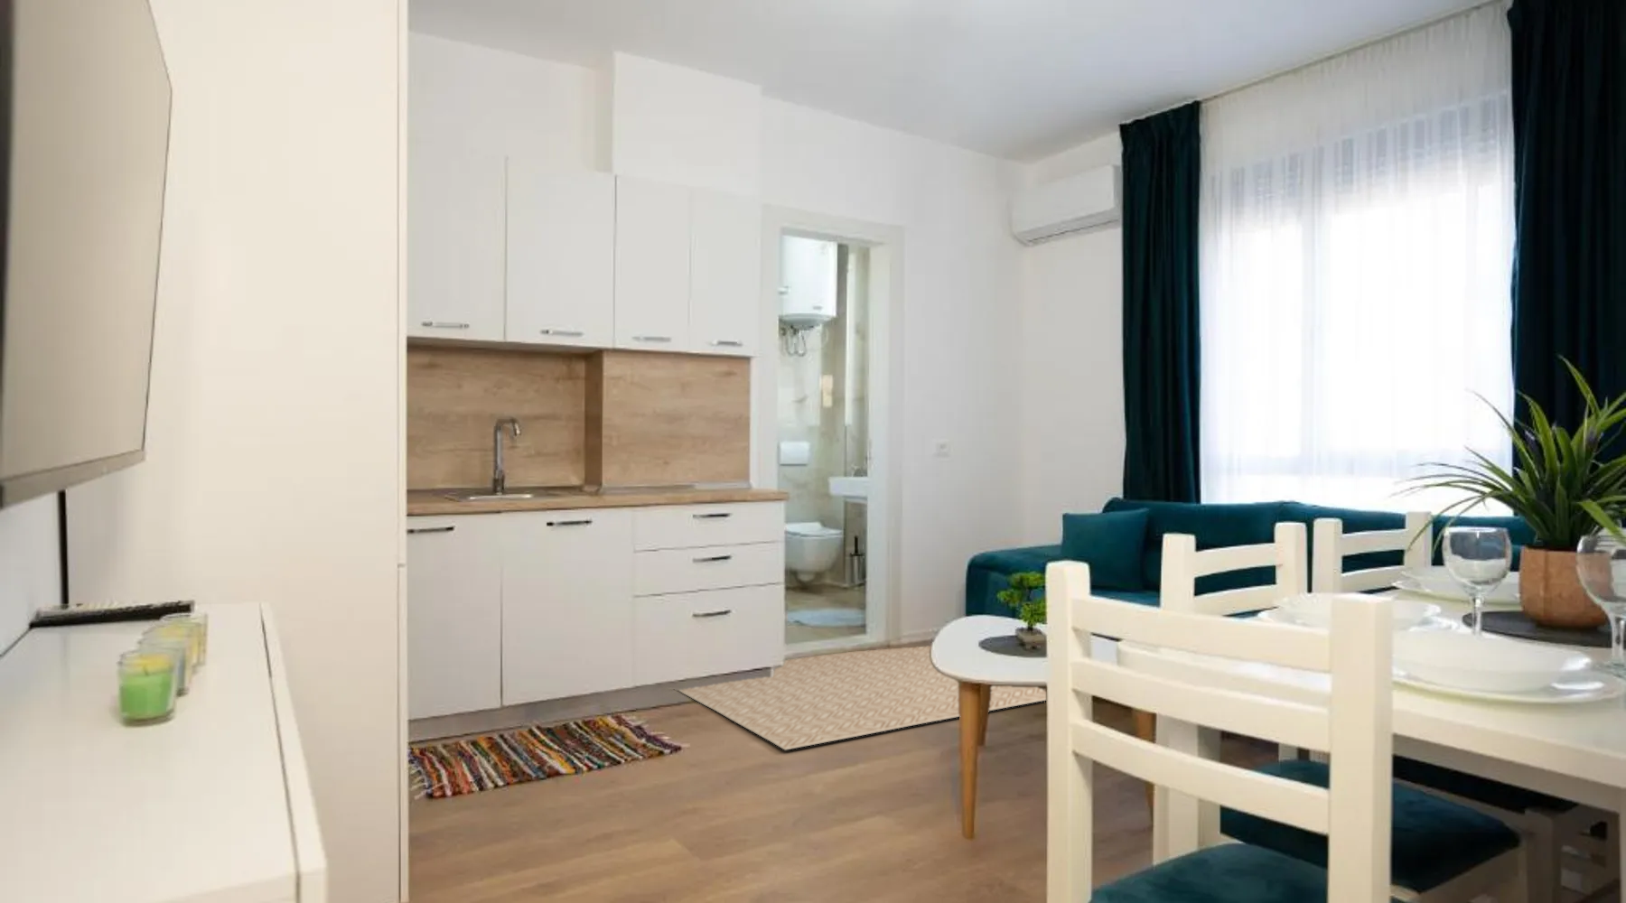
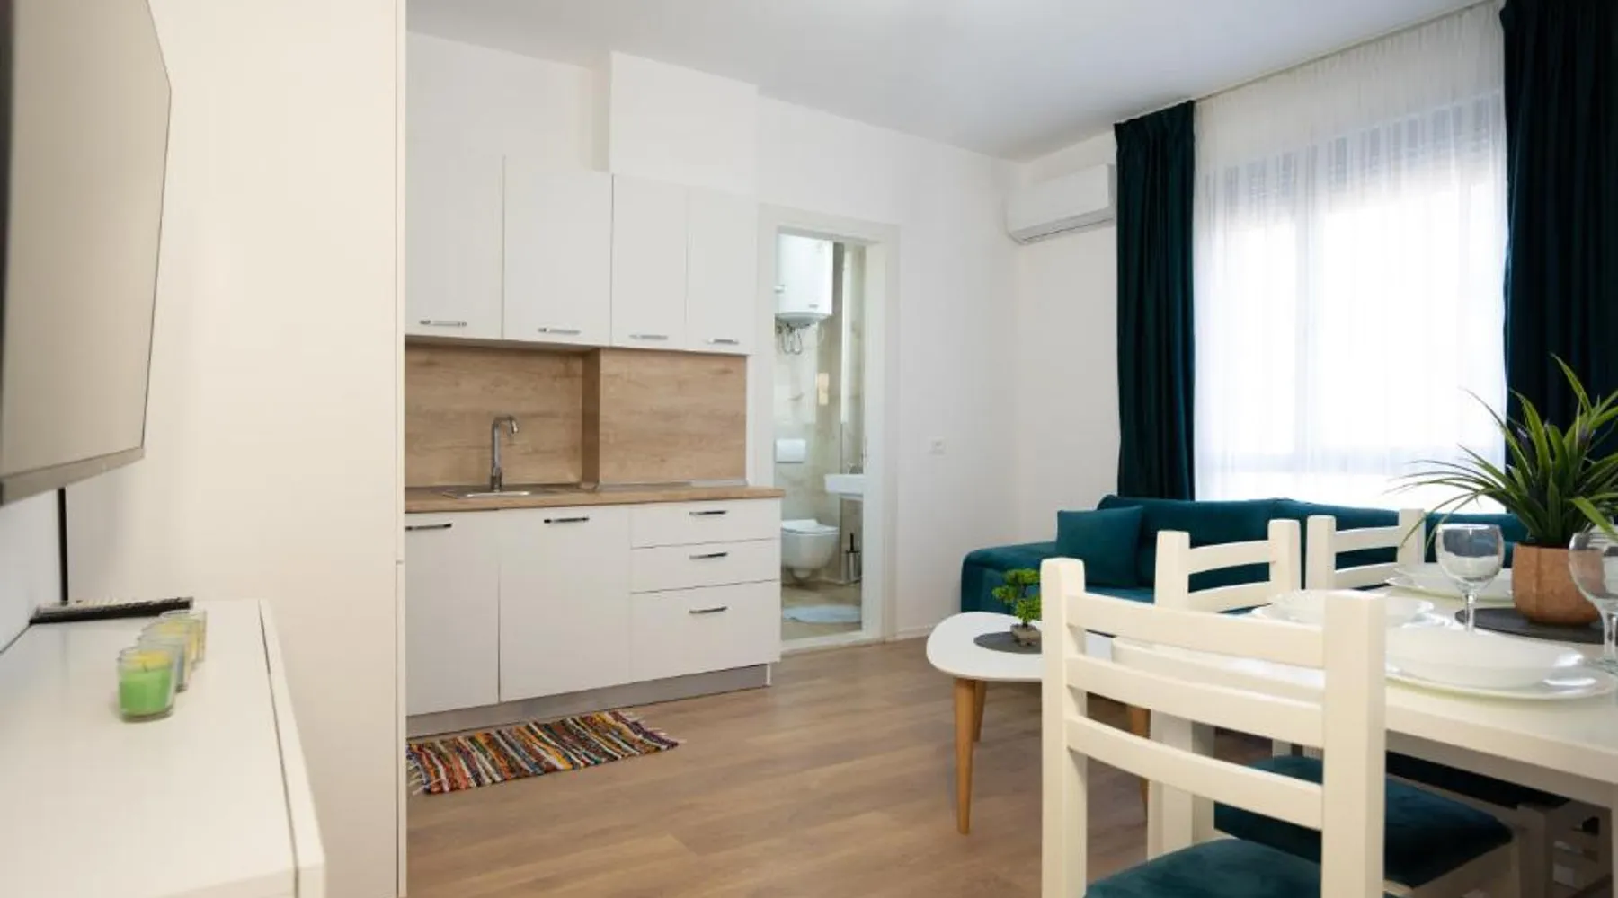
- rug [677,645,1047,752]
